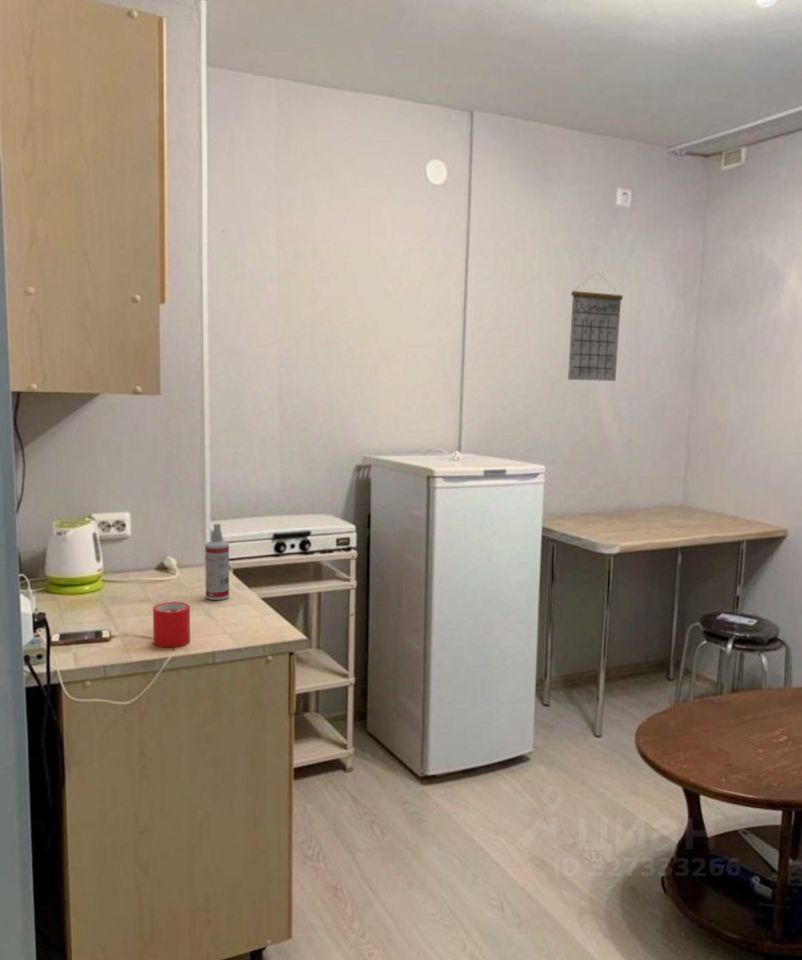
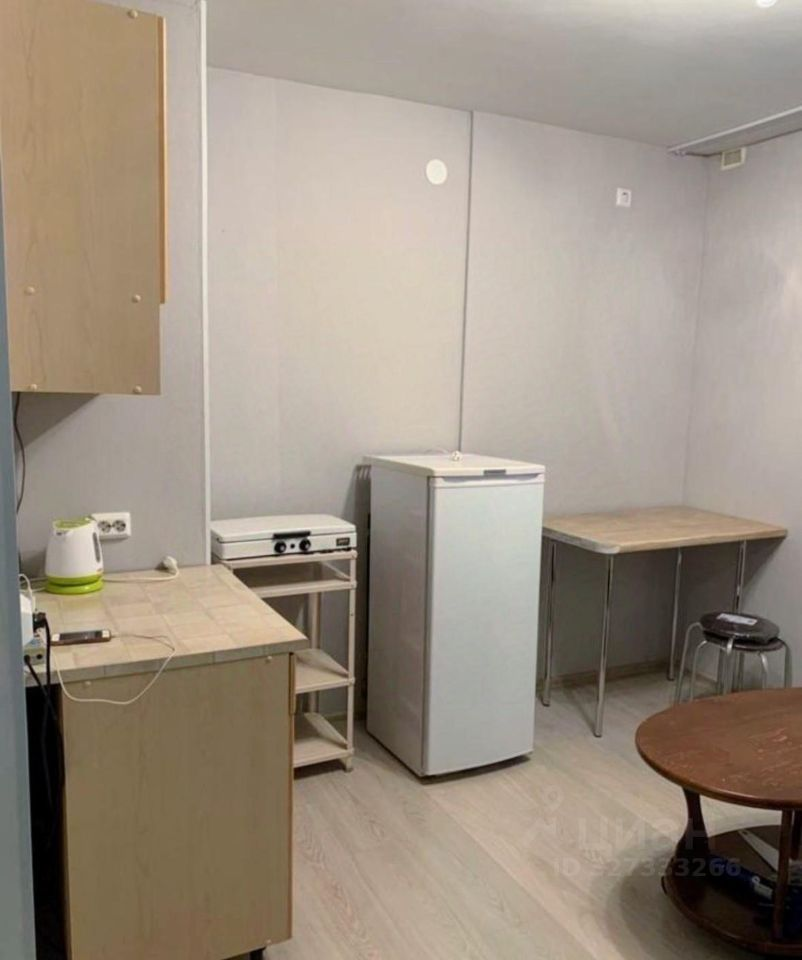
- spray bottle [204,522,230,601]
- calendar [567,273,624,382]
- mug [152,600,191,648]
